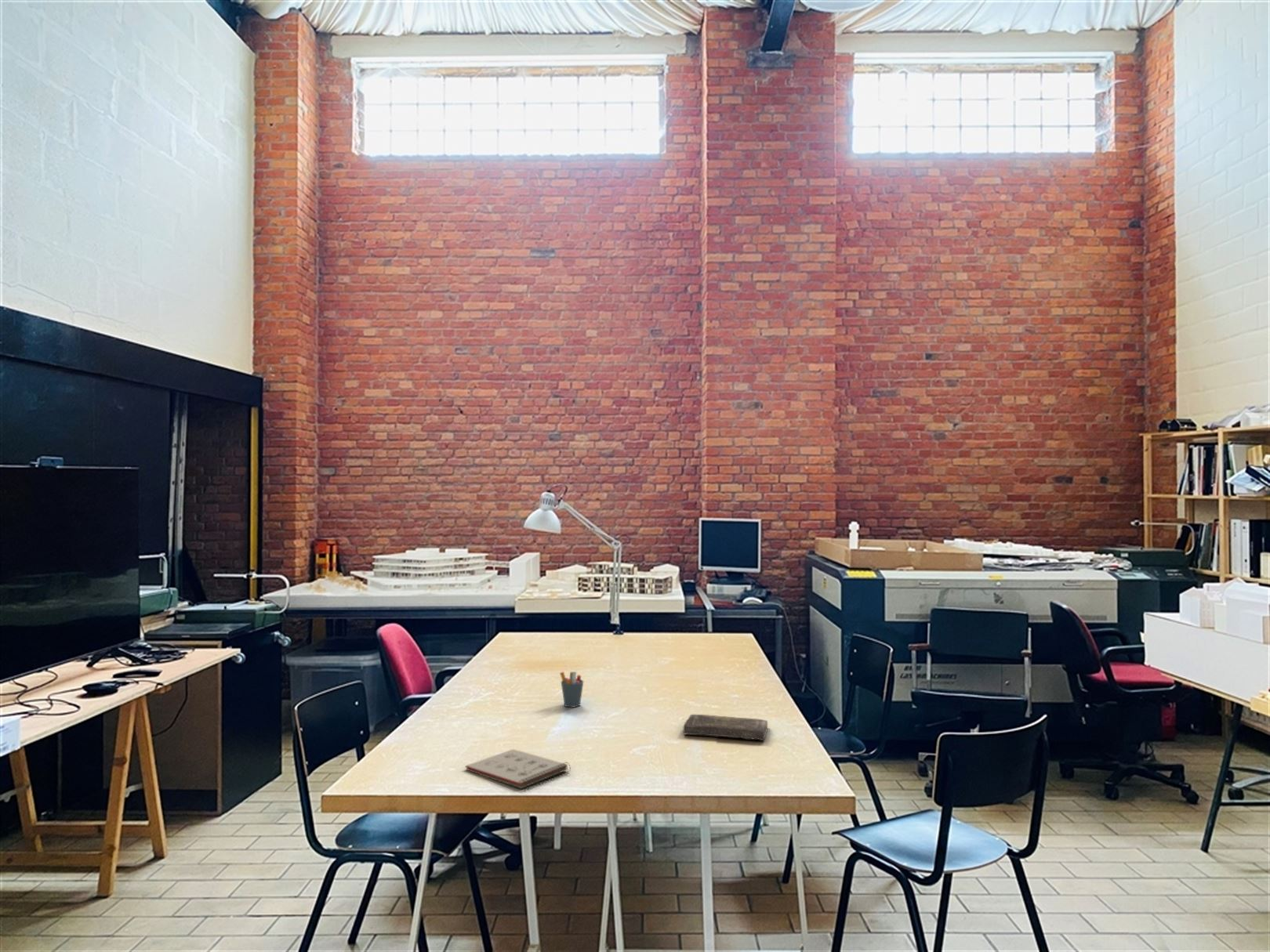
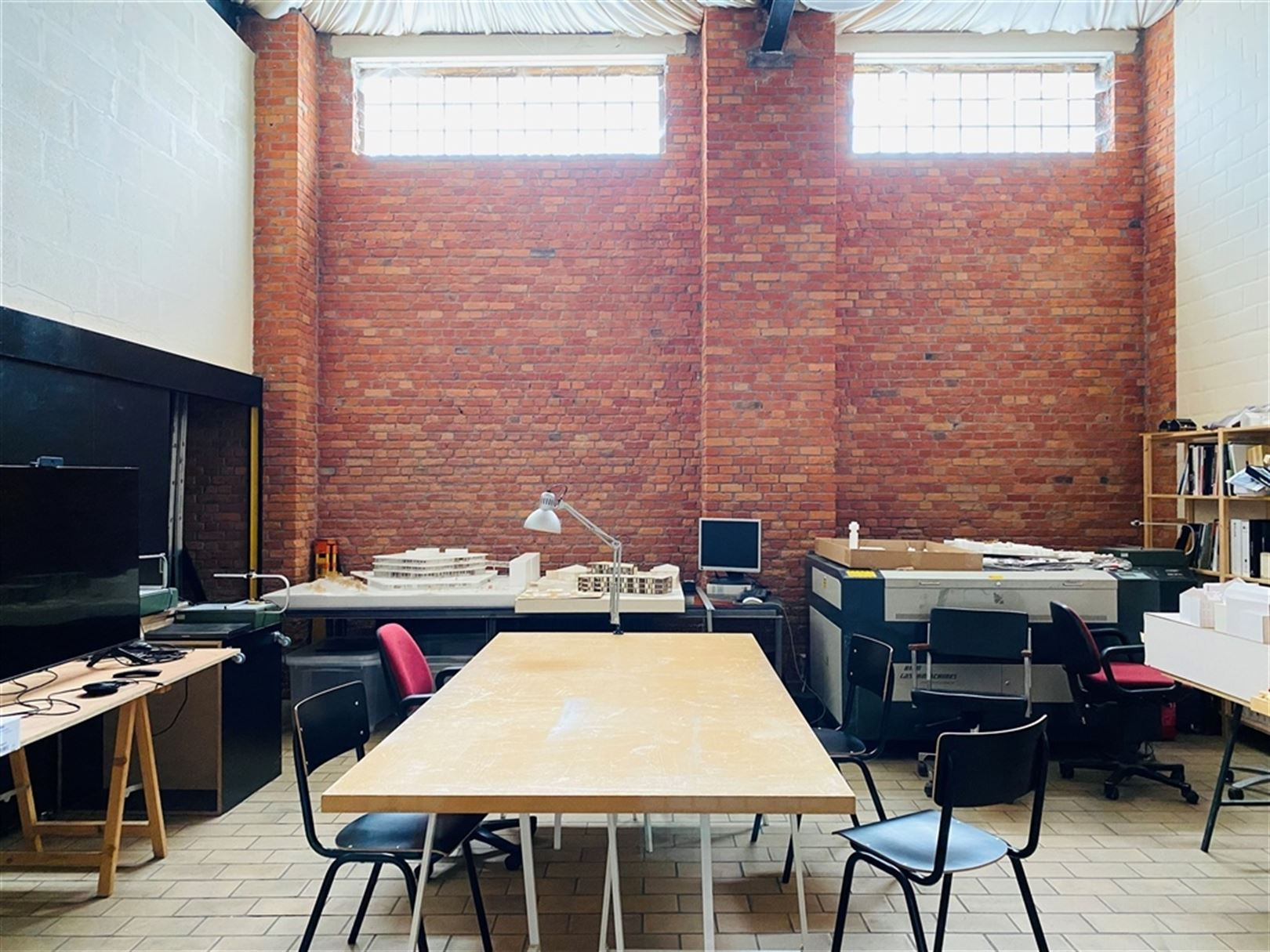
- pen holder [559,671,584,708]
- notepad [464,748,571,791]
- book [683,714,768,741]
